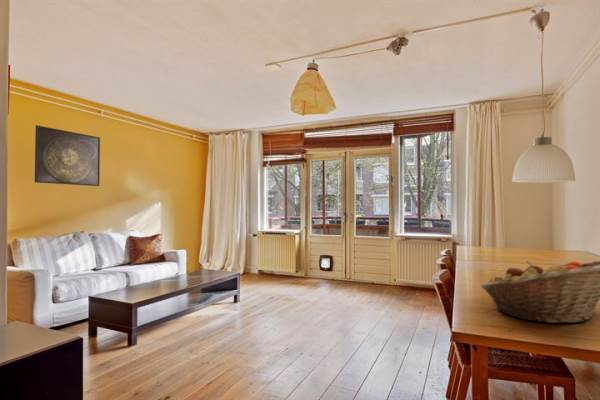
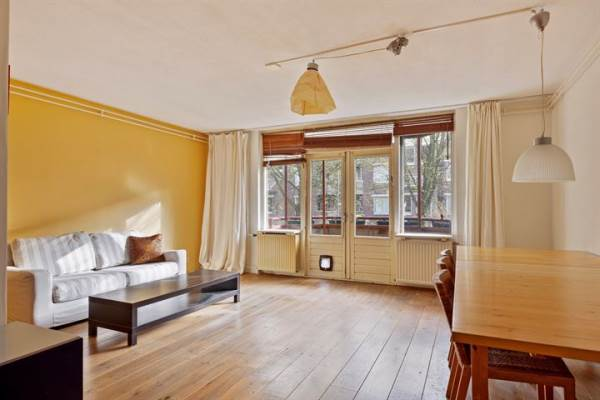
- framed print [34,124,101,187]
- fruit basket [481,259,600,324]
